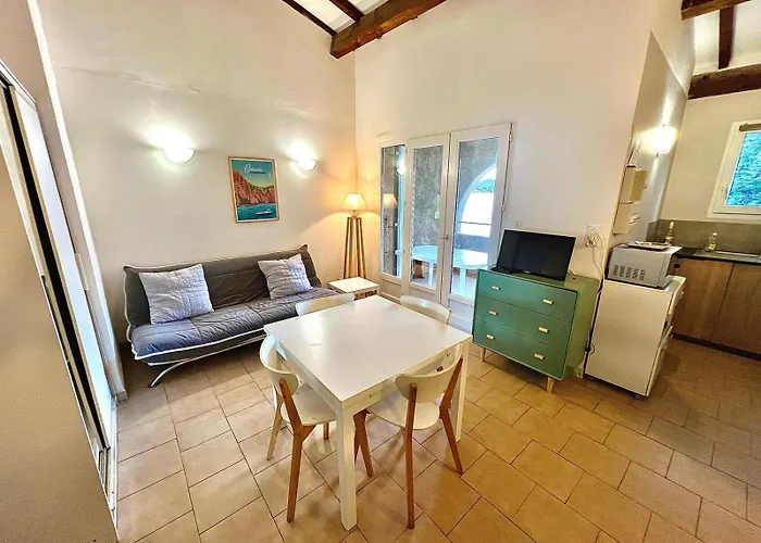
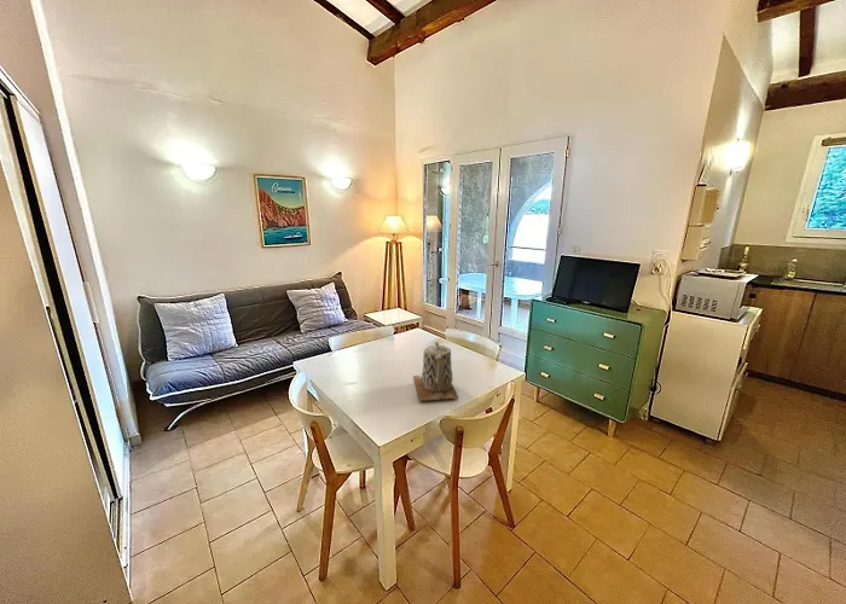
+ teapot [412,341,460,402]
